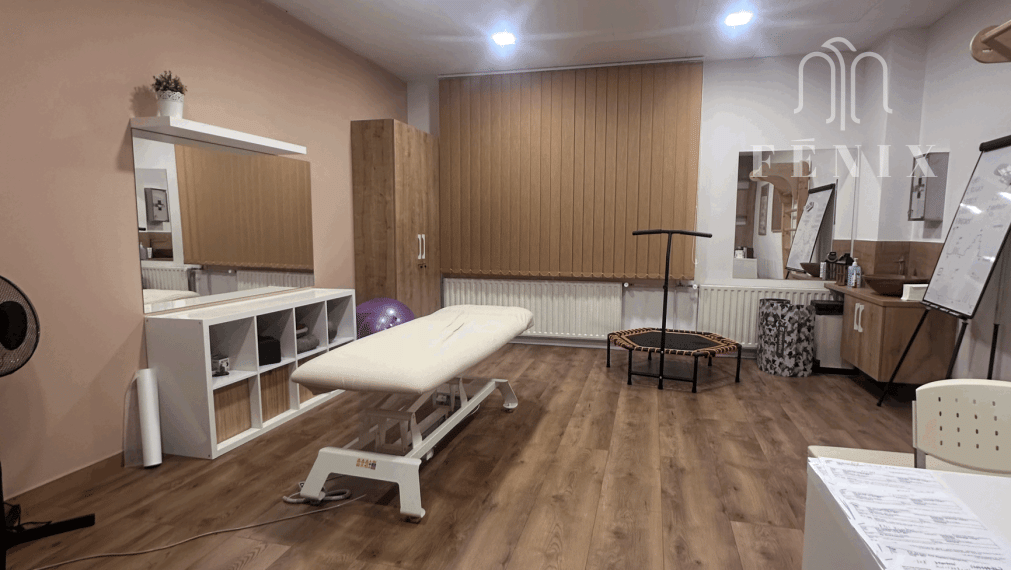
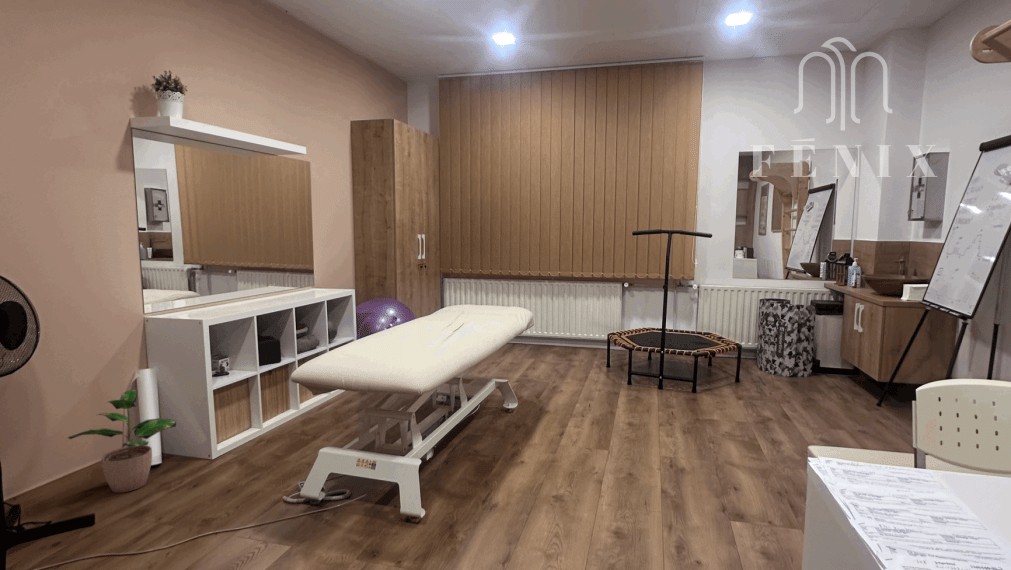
+ potted plant [66,388,177,493]
